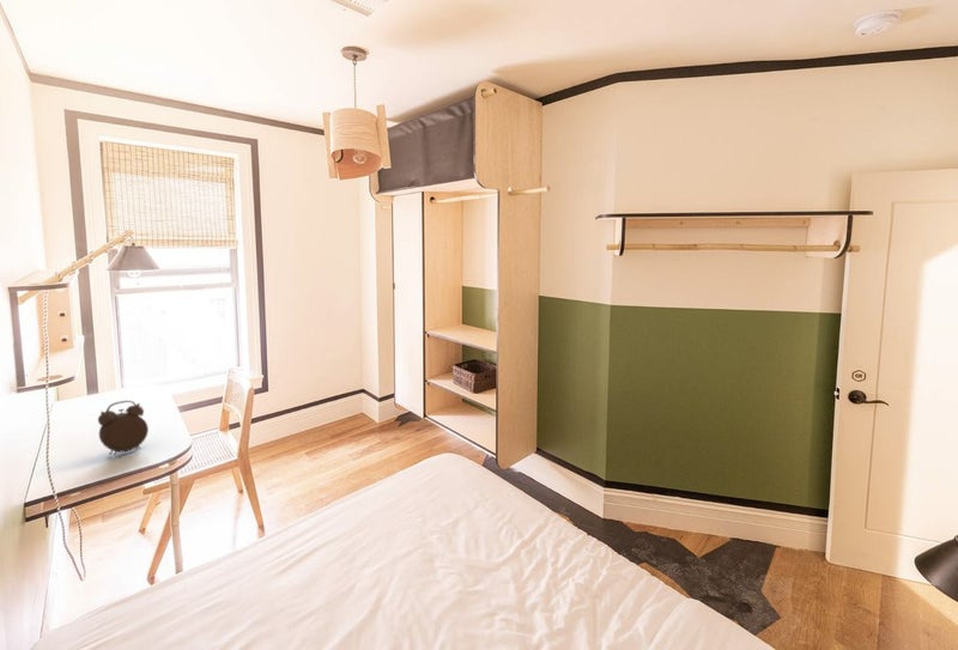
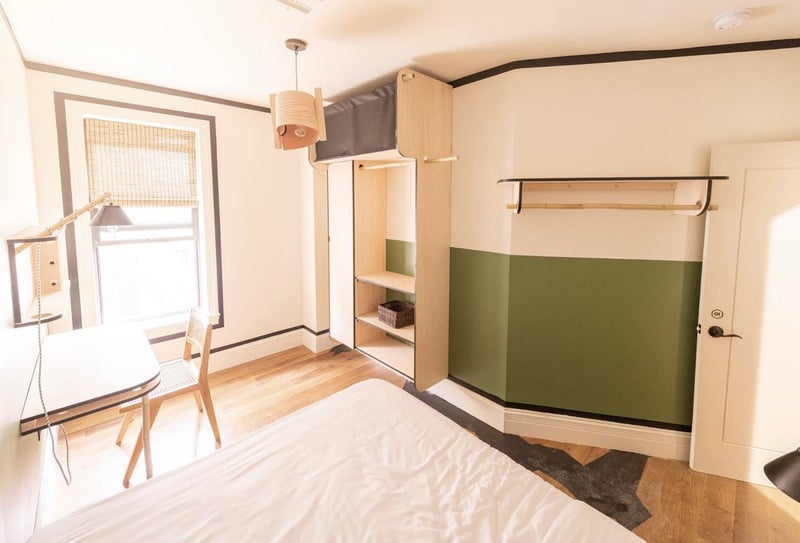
- alarm clock [97,400,150,457]
